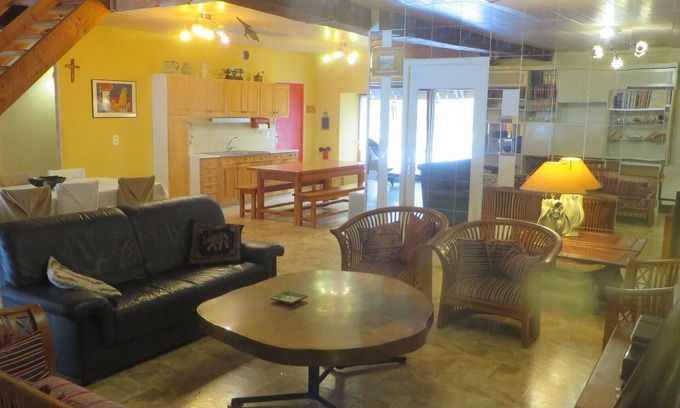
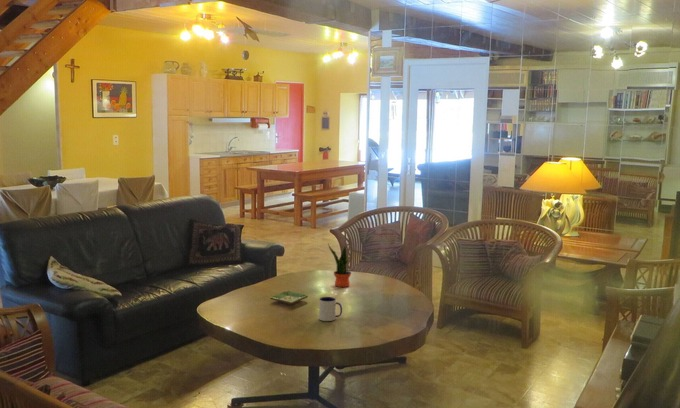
+ mug [318,296,343,322]
+ potted plant [327,243,352,288]
